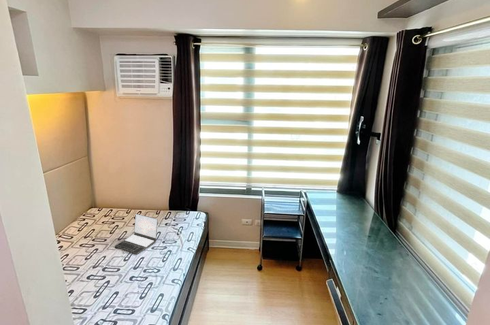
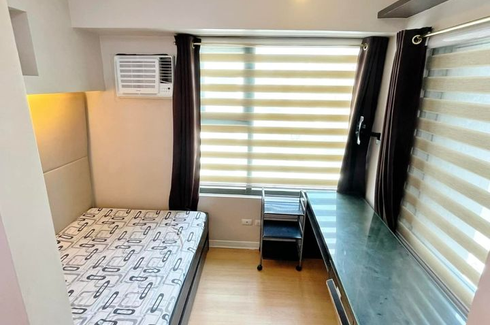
- laptop [114,213,159,255]
